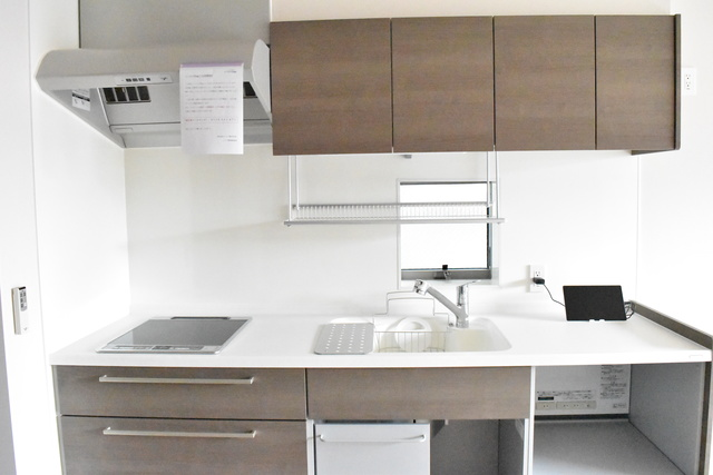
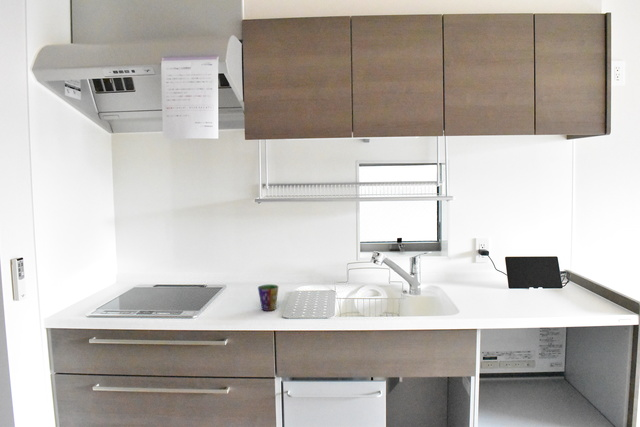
+ cup [257,283,280,312]
